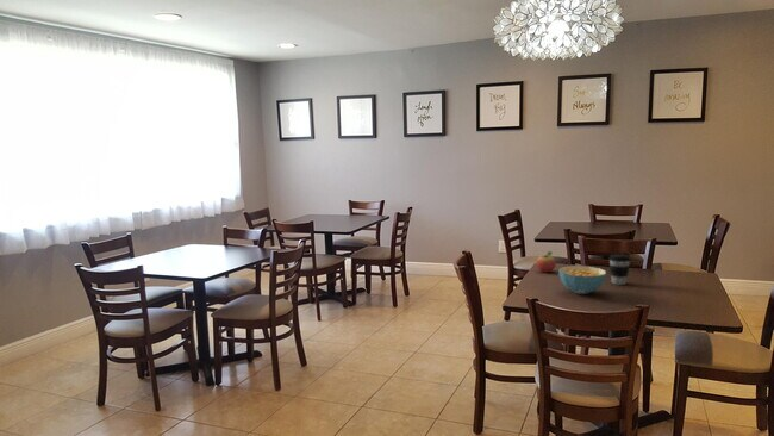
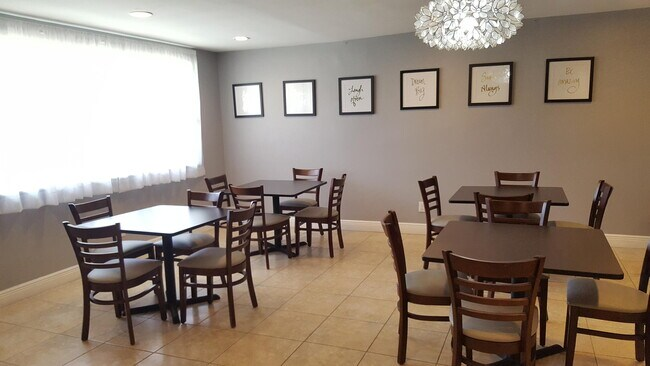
- coffee cup [607,253,631,286]
- fruit [535,250,557,273]
- cereal bowl [557,264,607,295]
